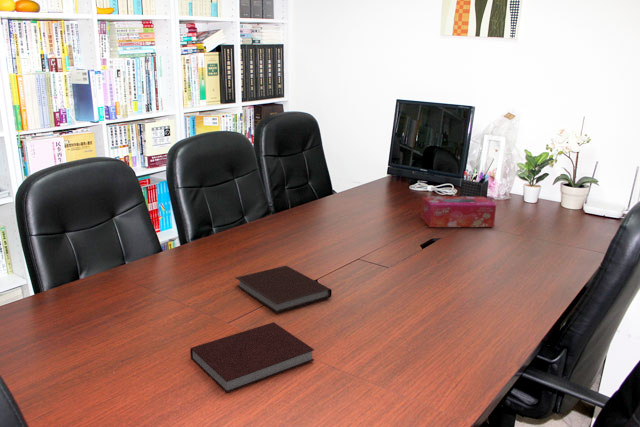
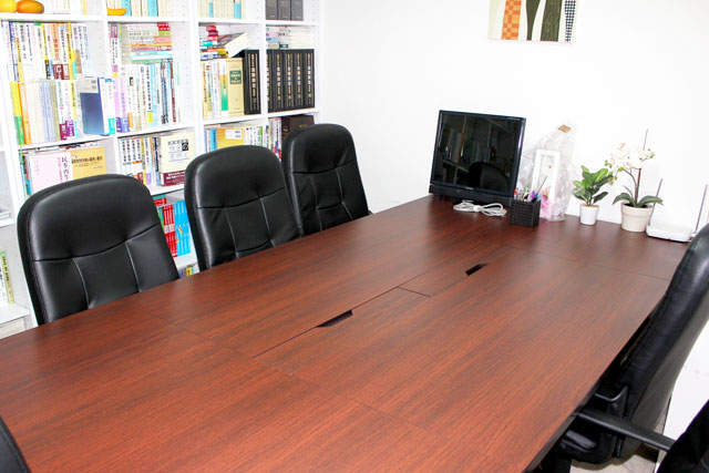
- notebook [189,321,315,394]
- notebook [235,265,333,314]
- tissue box [420,196,497,228]
